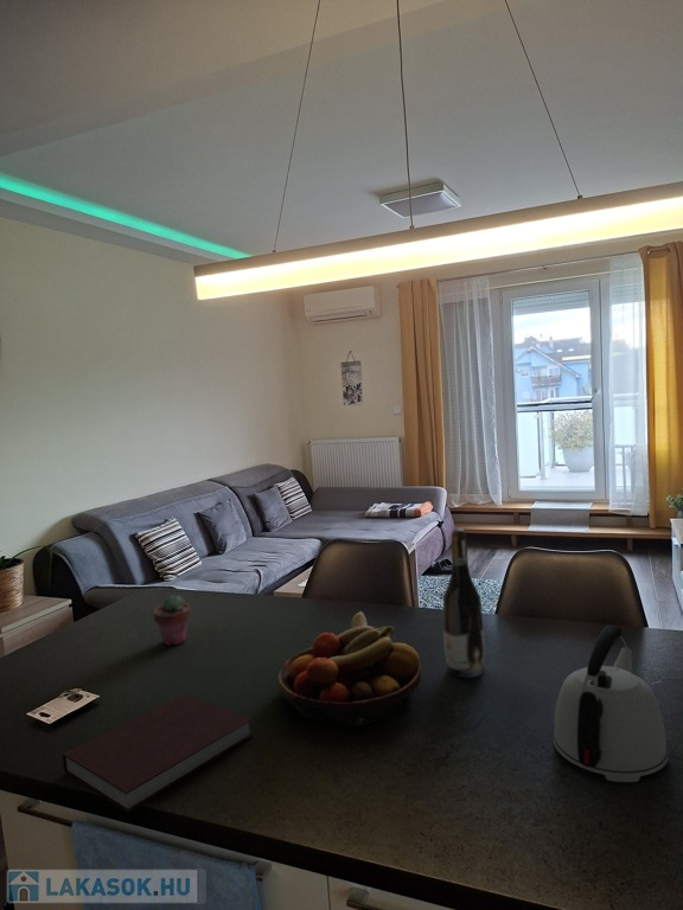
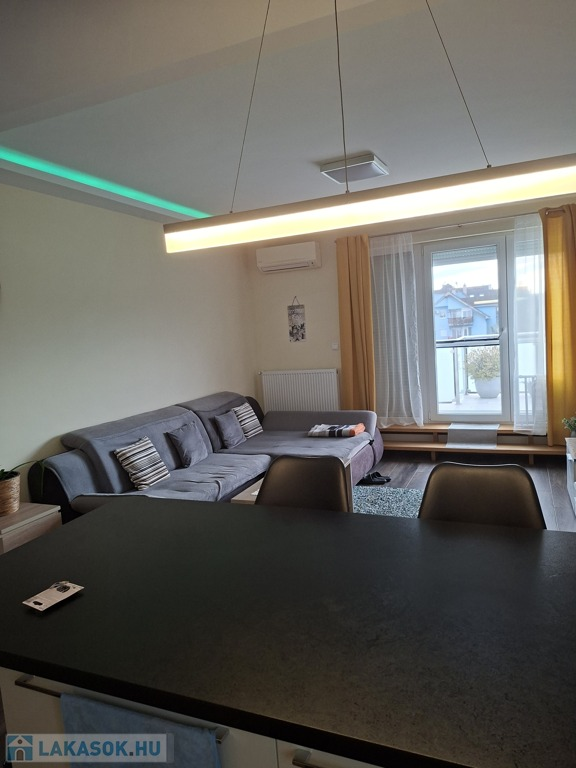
- potted succulent [152,594,191,647]
- wine bottle [442,527,486,679]
- kettle [553,624,669,783]
- notebook [62,693,254,814]
- fruit bowl [276,610,422,728]
